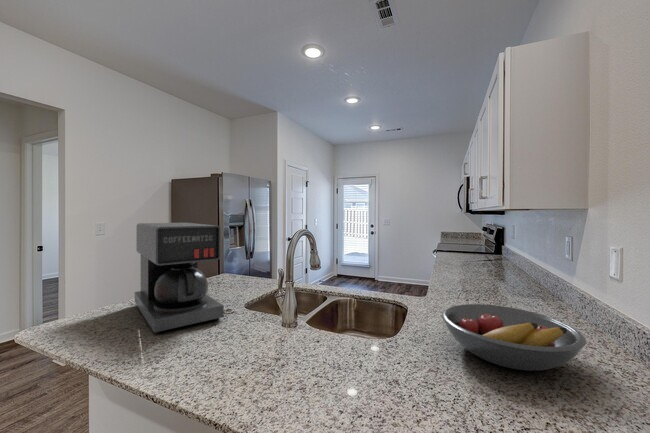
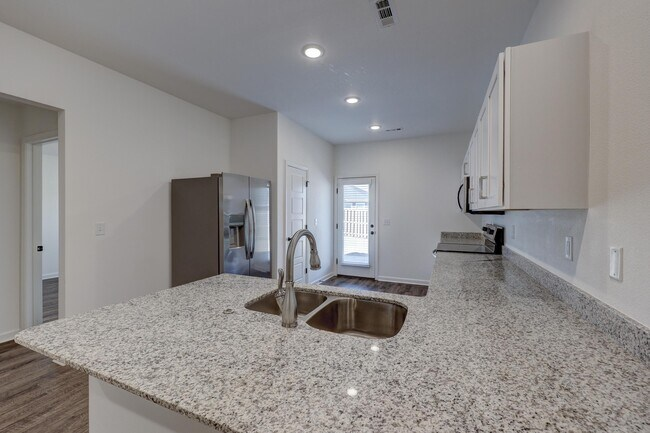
- coffee maker [134,222,225,335]
- fruit bowl [441,303,587,372]
